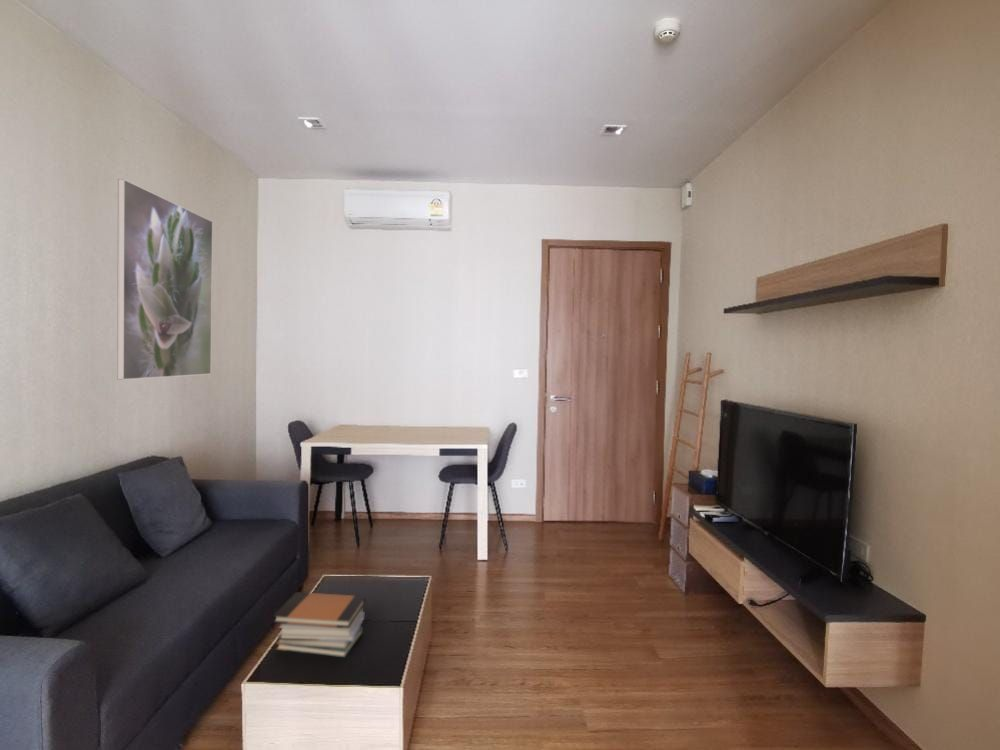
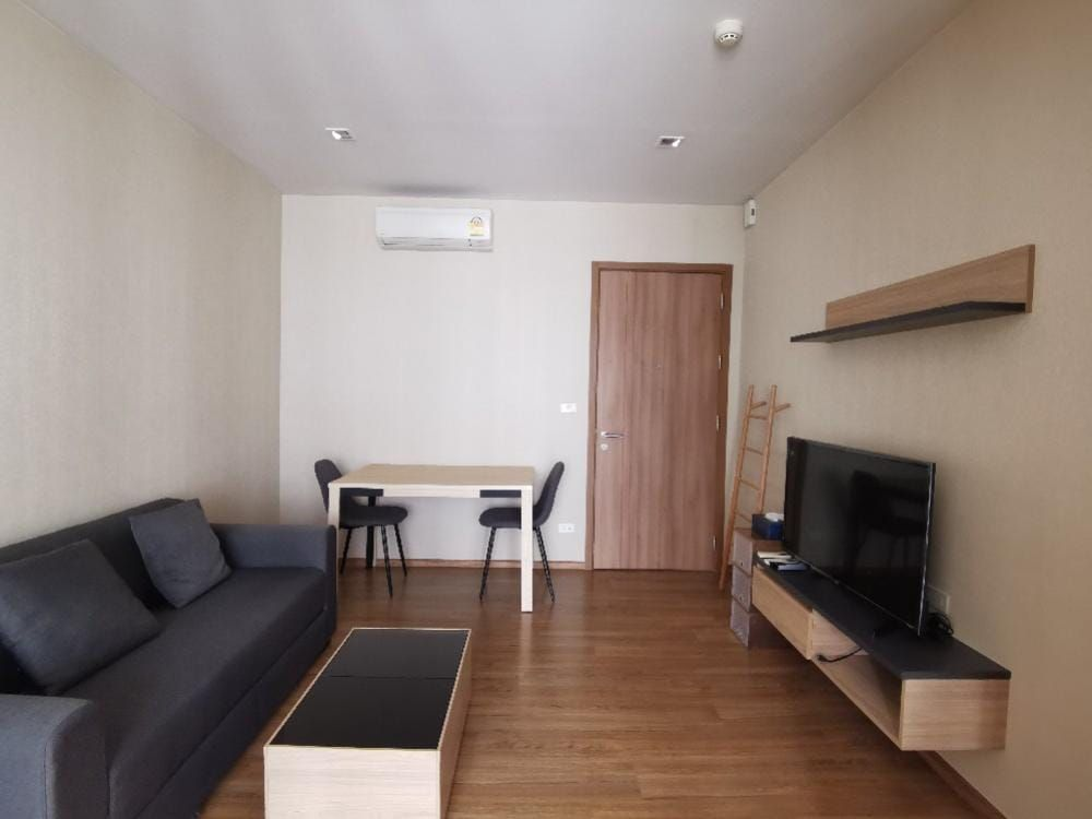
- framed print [116,178,214,381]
- book stack [272,591,367,659]
